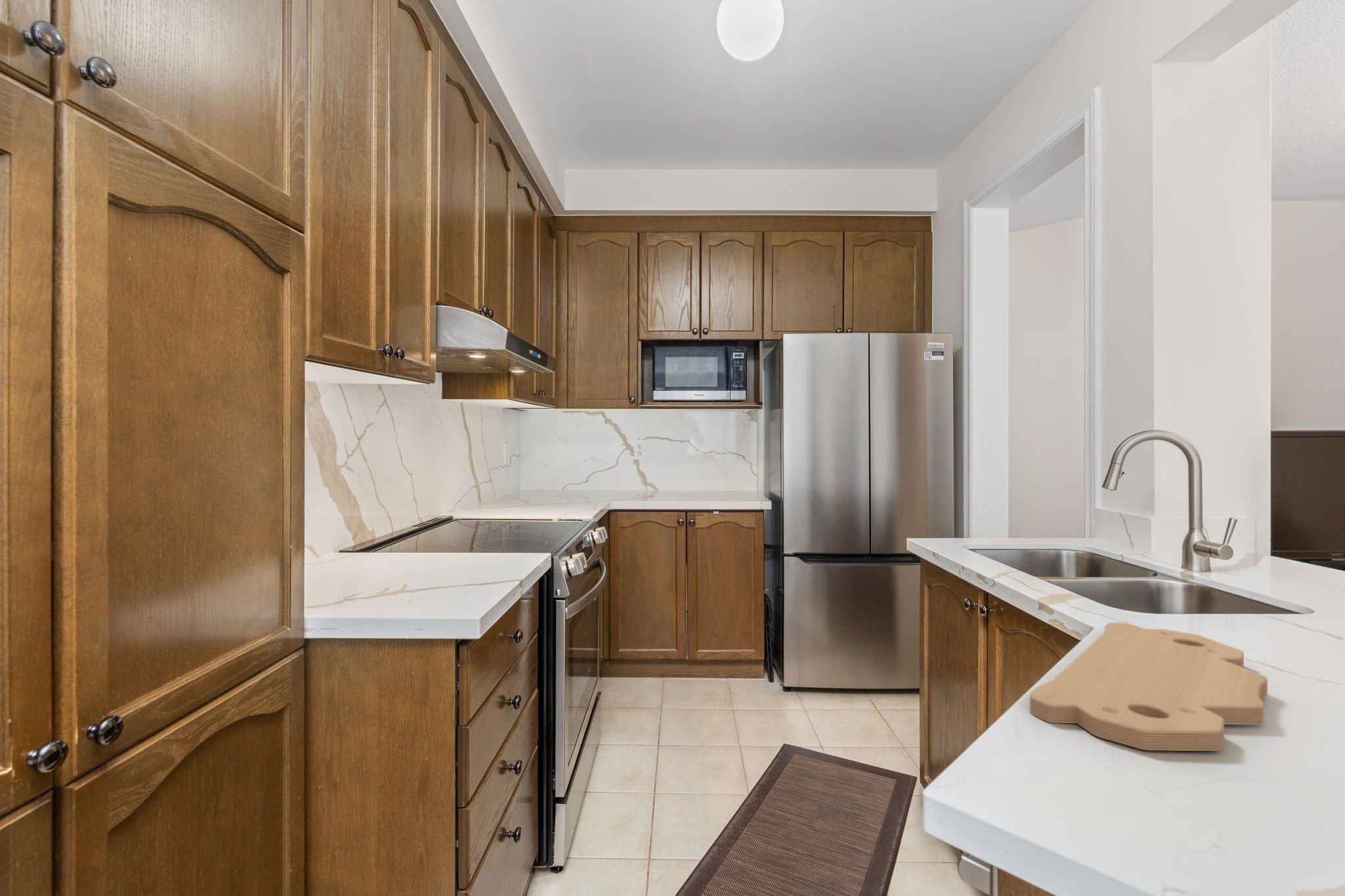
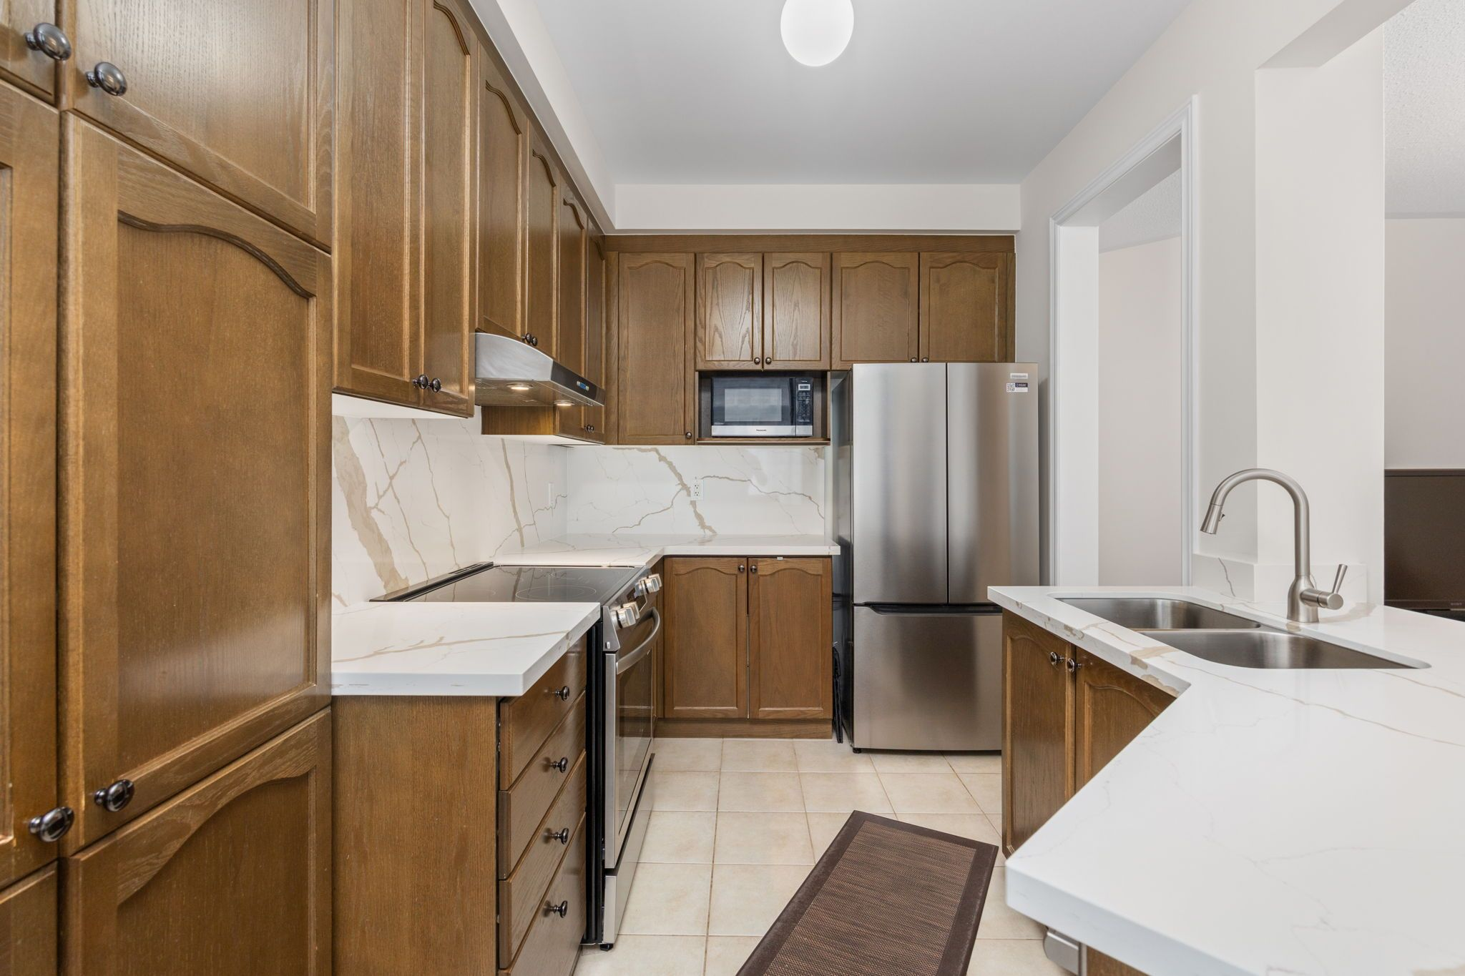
- cutting board [1029,622,1268,752]
